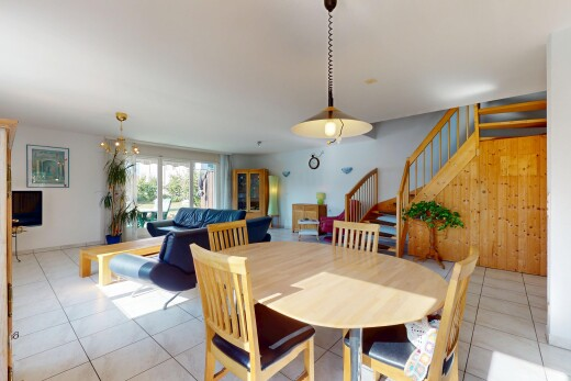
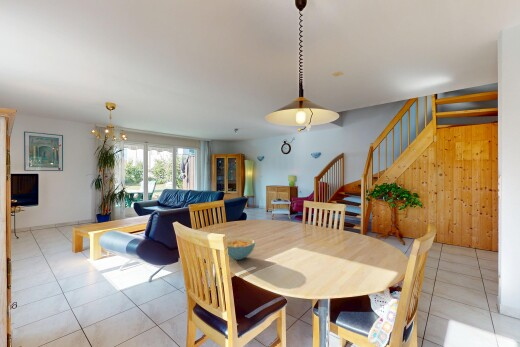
+ cereal bowl [225,236,256,261]
